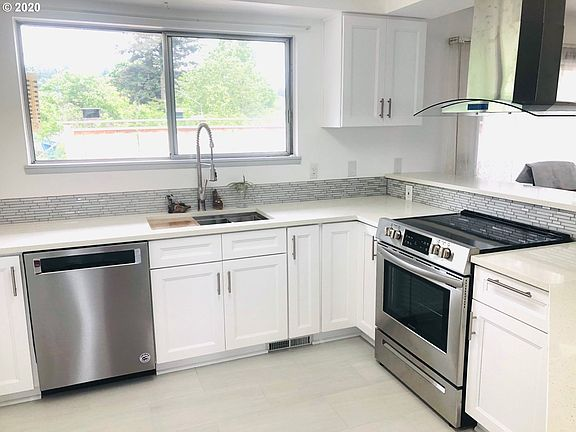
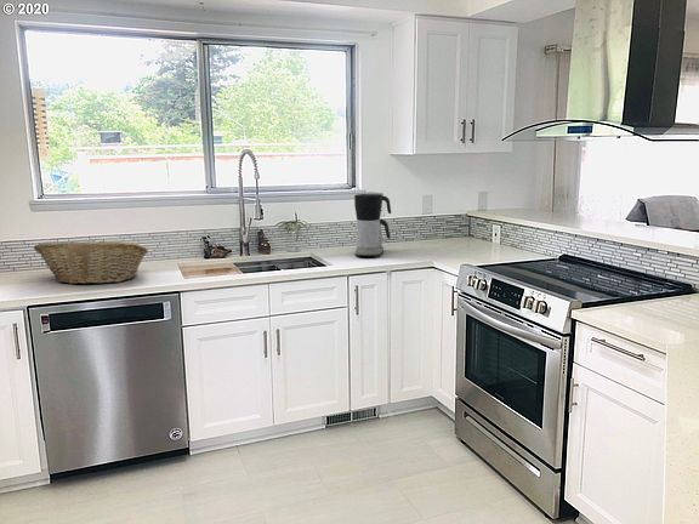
+ fruit basket [33,240,149,285]
+ coffee maker [353,190,392,258]
